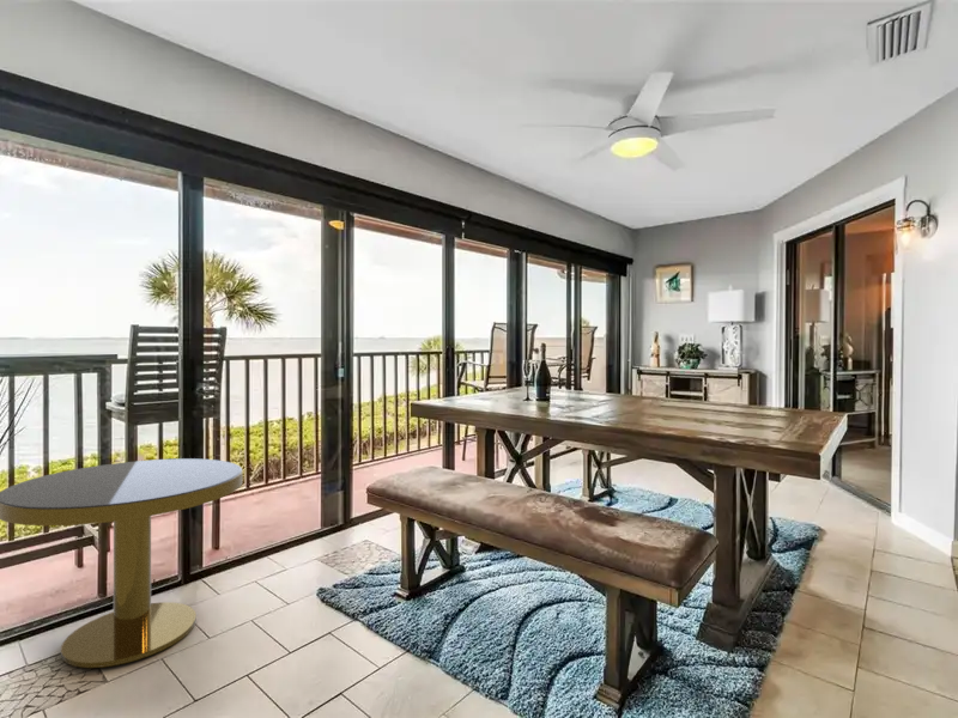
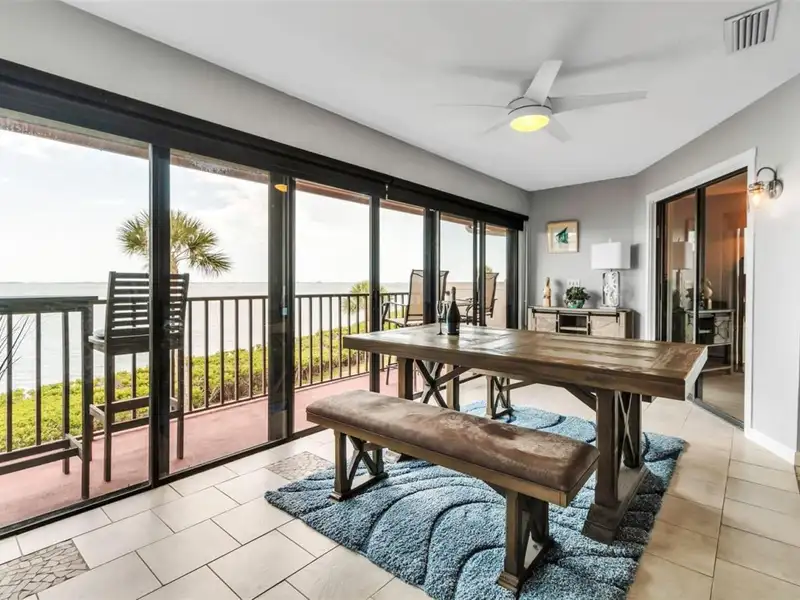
- side table [0,457,243,669]
